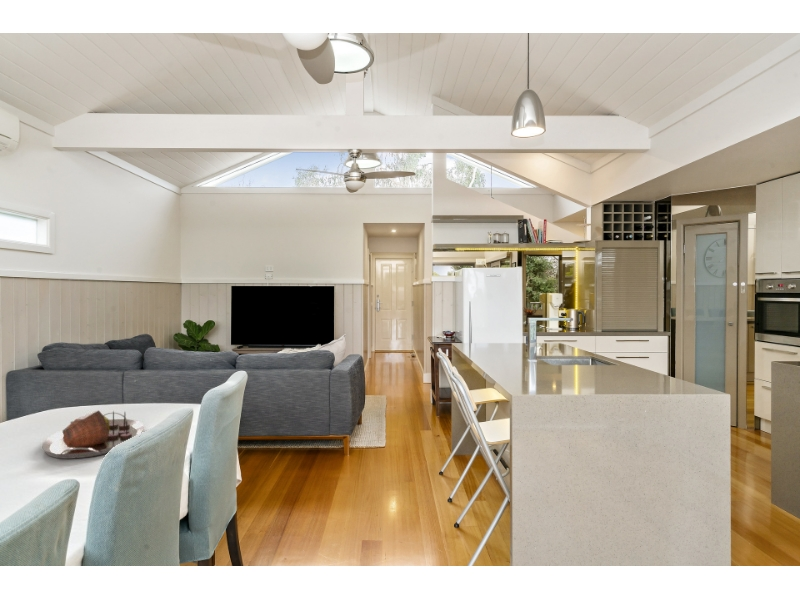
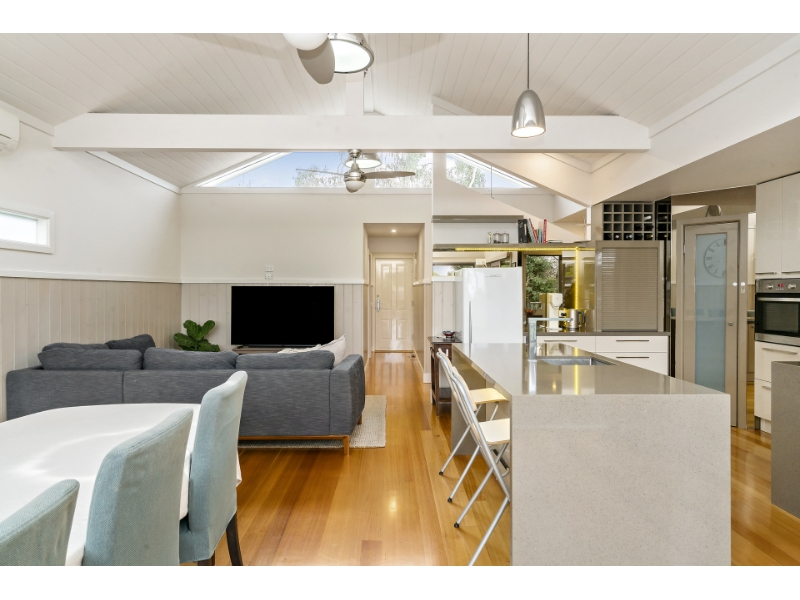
- serving tray [41,409,145,460]
